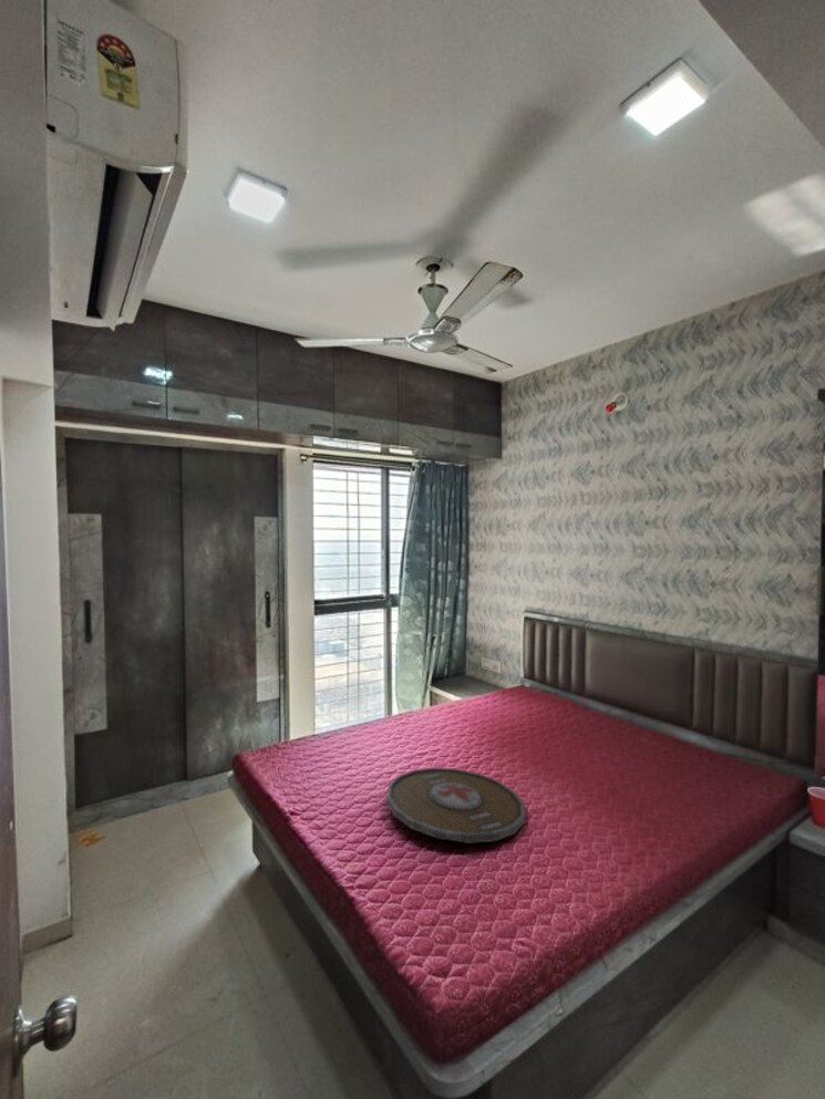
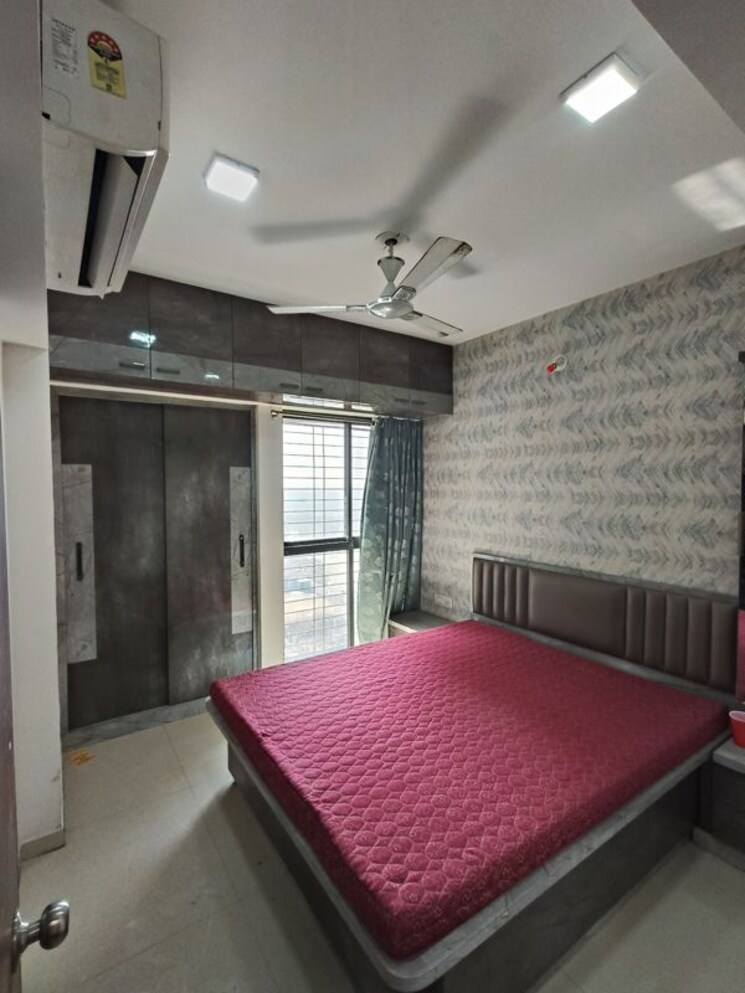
- serving tray [385,766,526,844]
